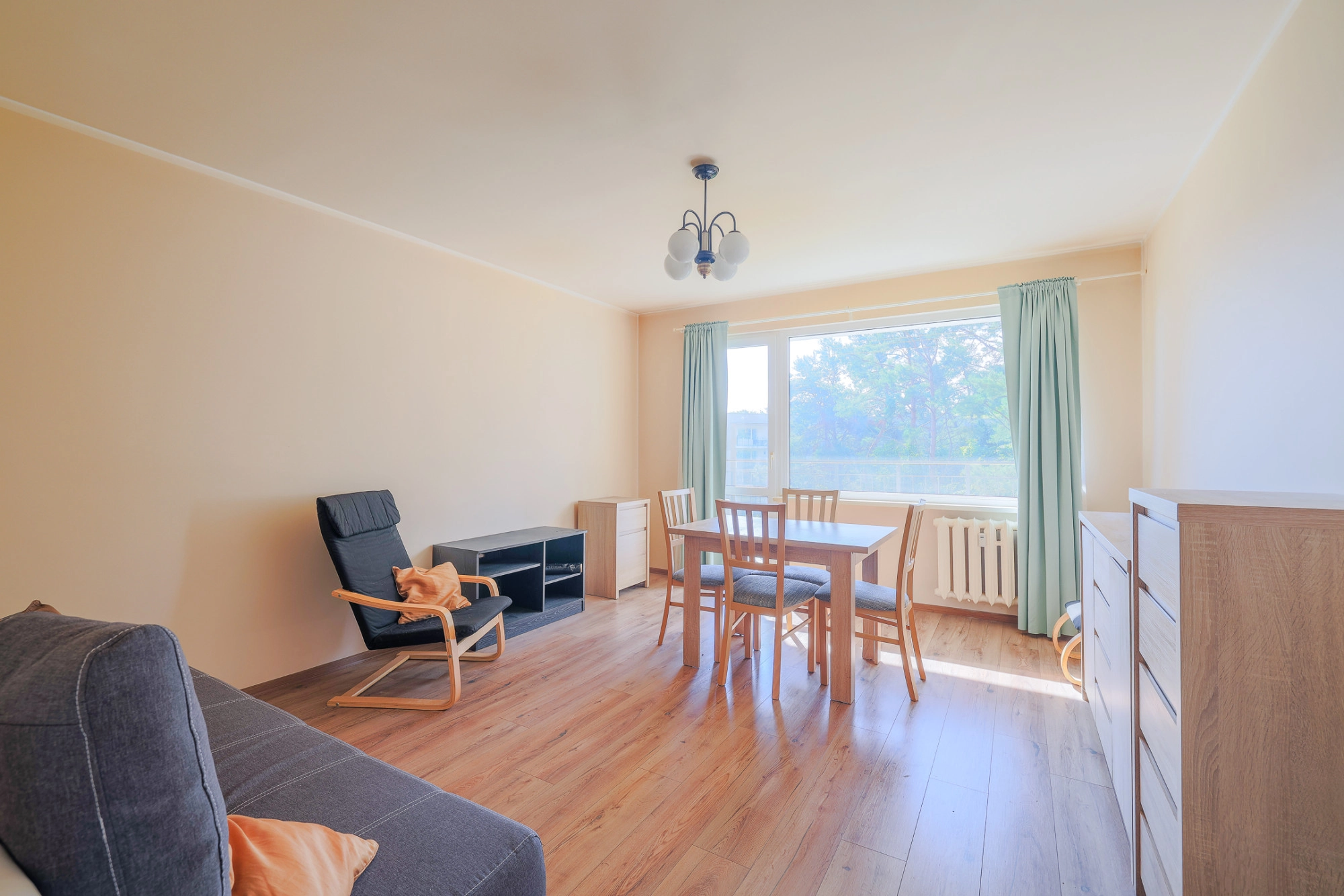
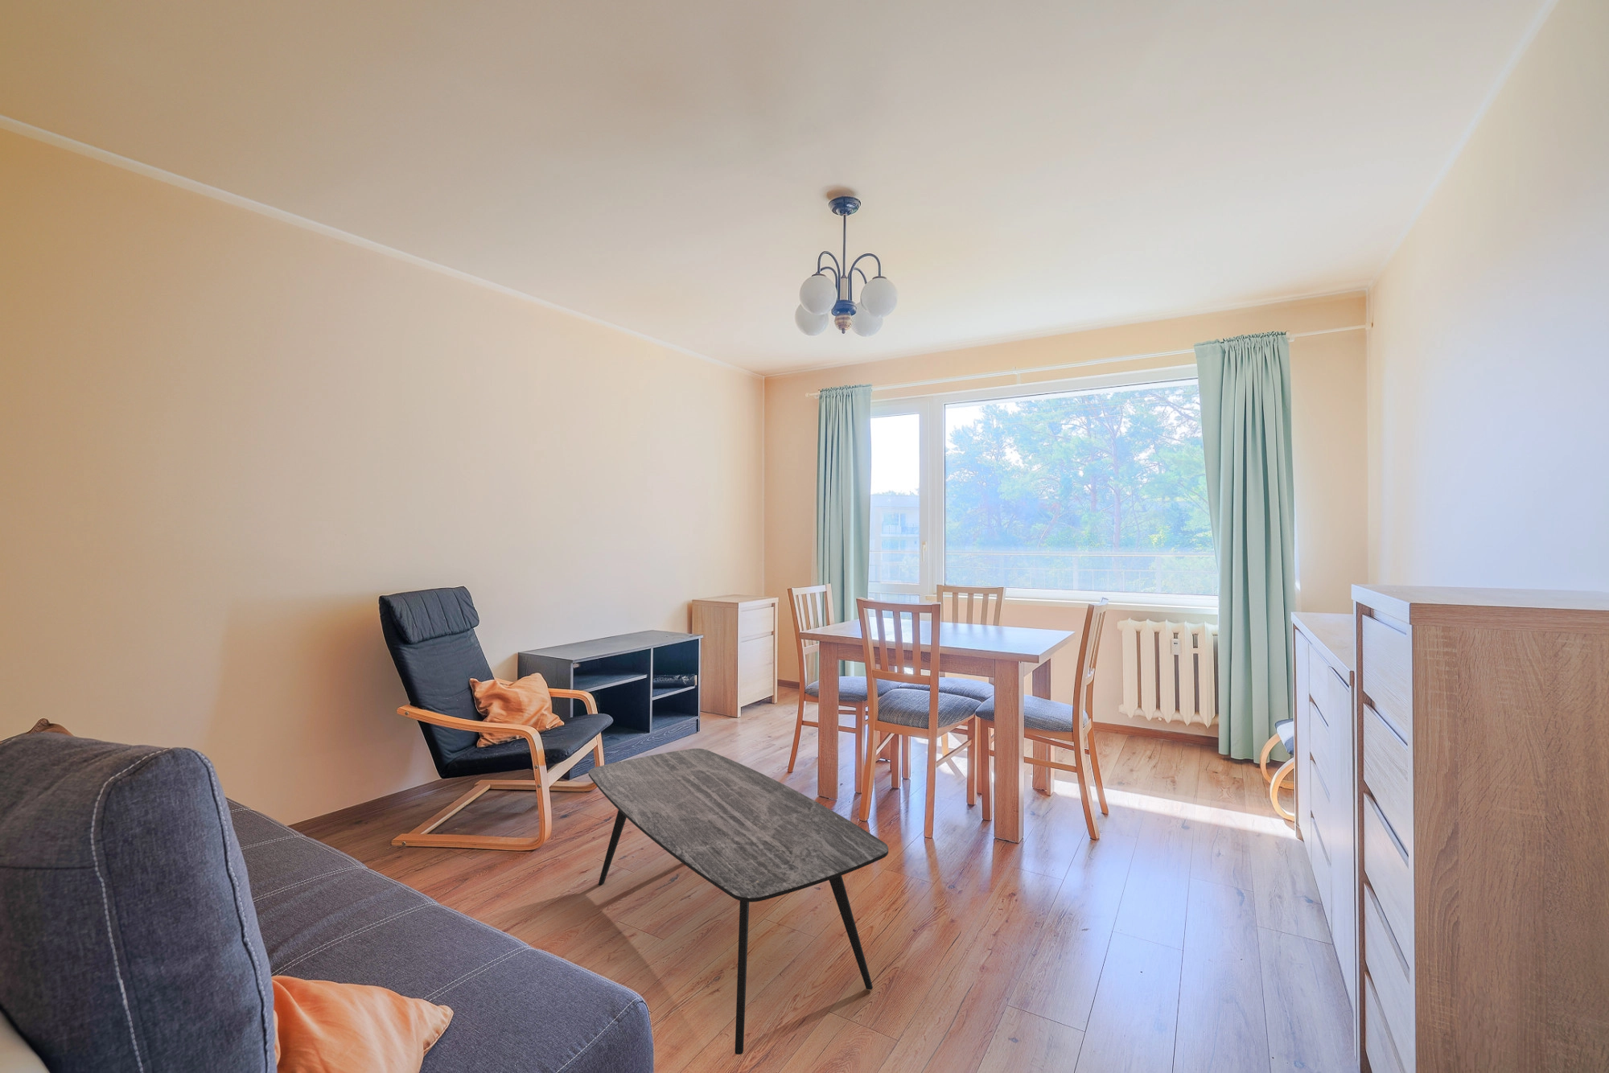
+ coffee table [588,748,889,1055]
